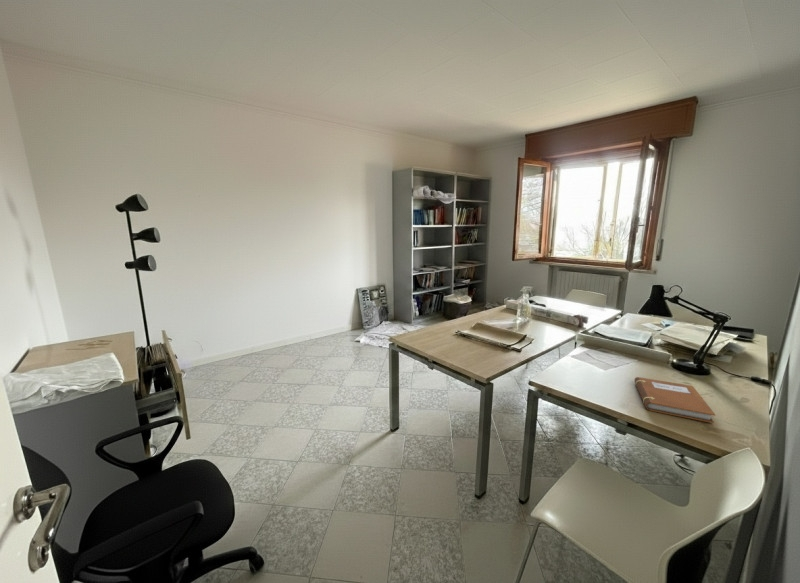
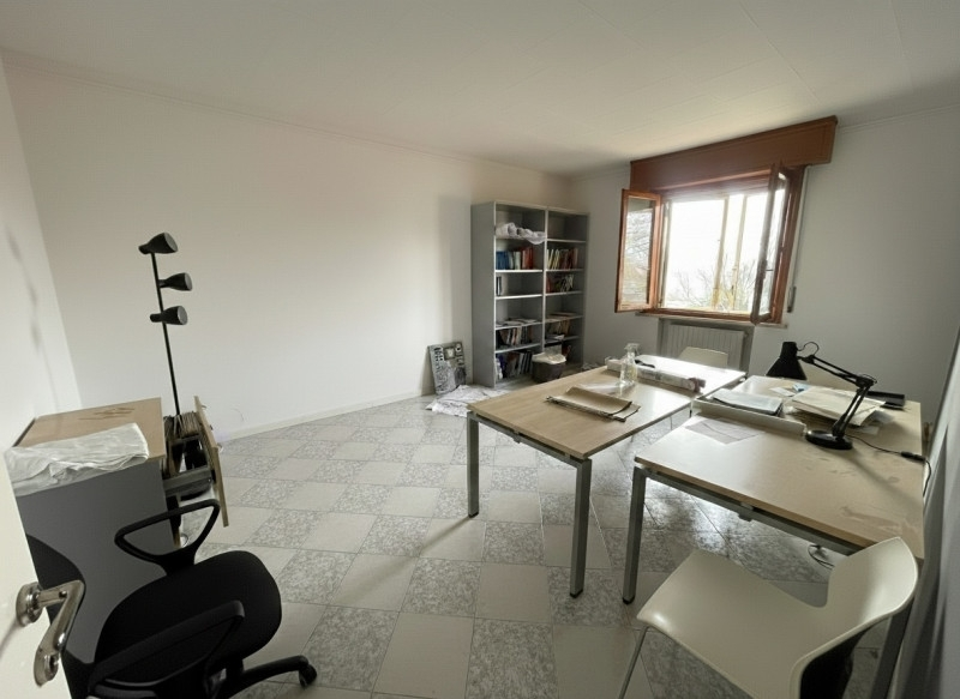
- notebook [633,376,716,424]
